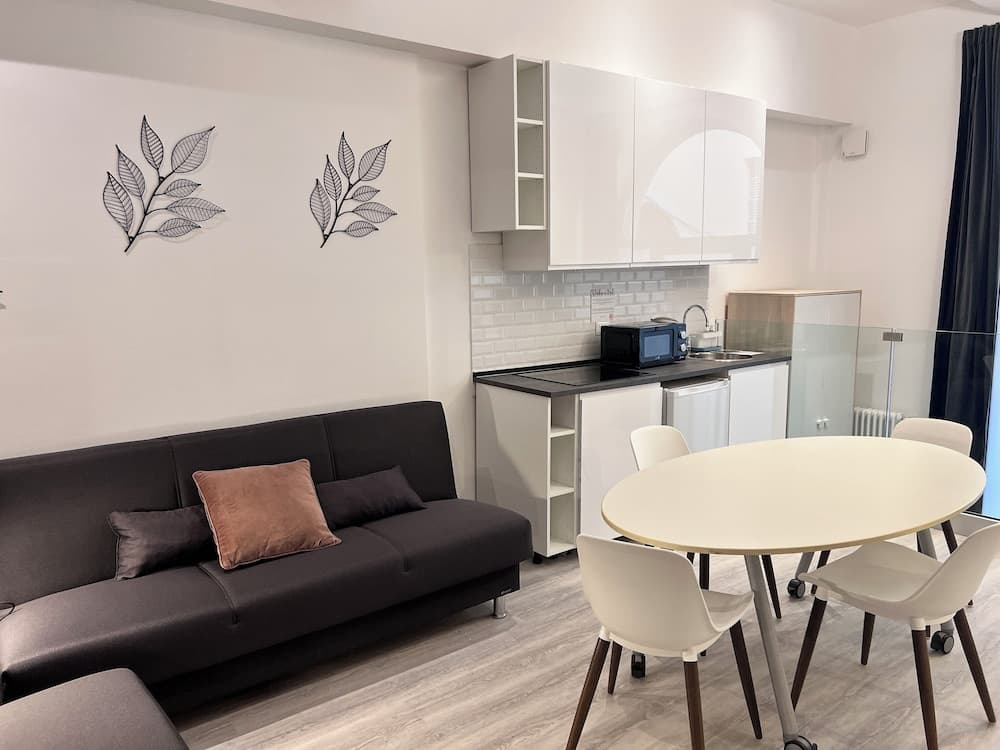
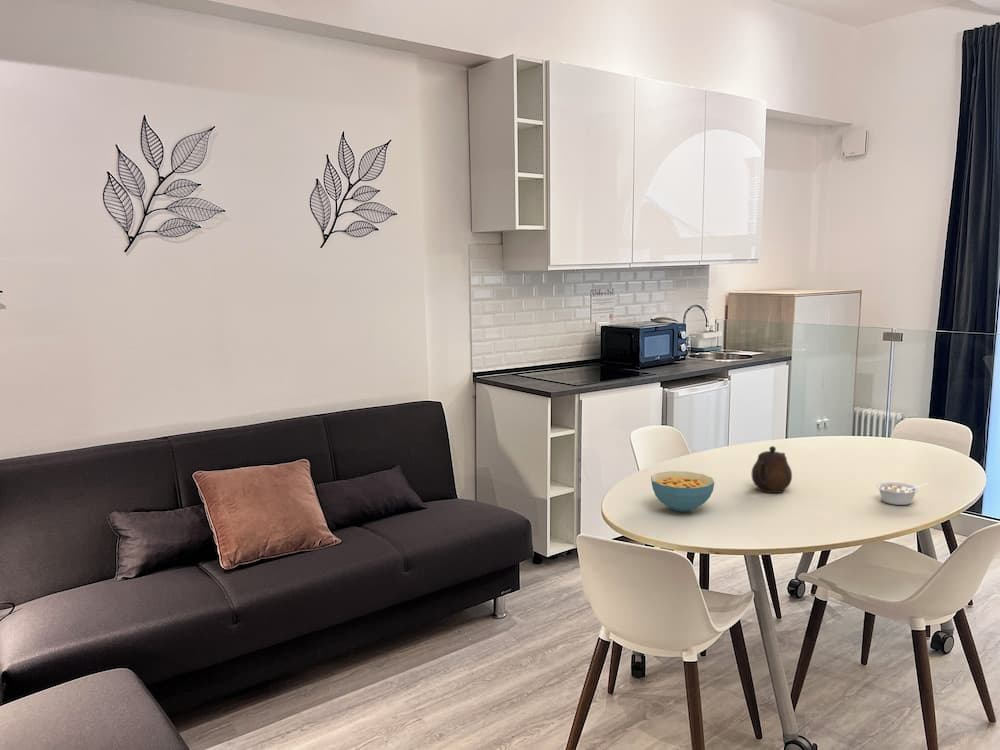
+ legume [875,481,927,506]
+ teapot [751,445,793,494]
+ cereal bowl [650,470,715,513]
